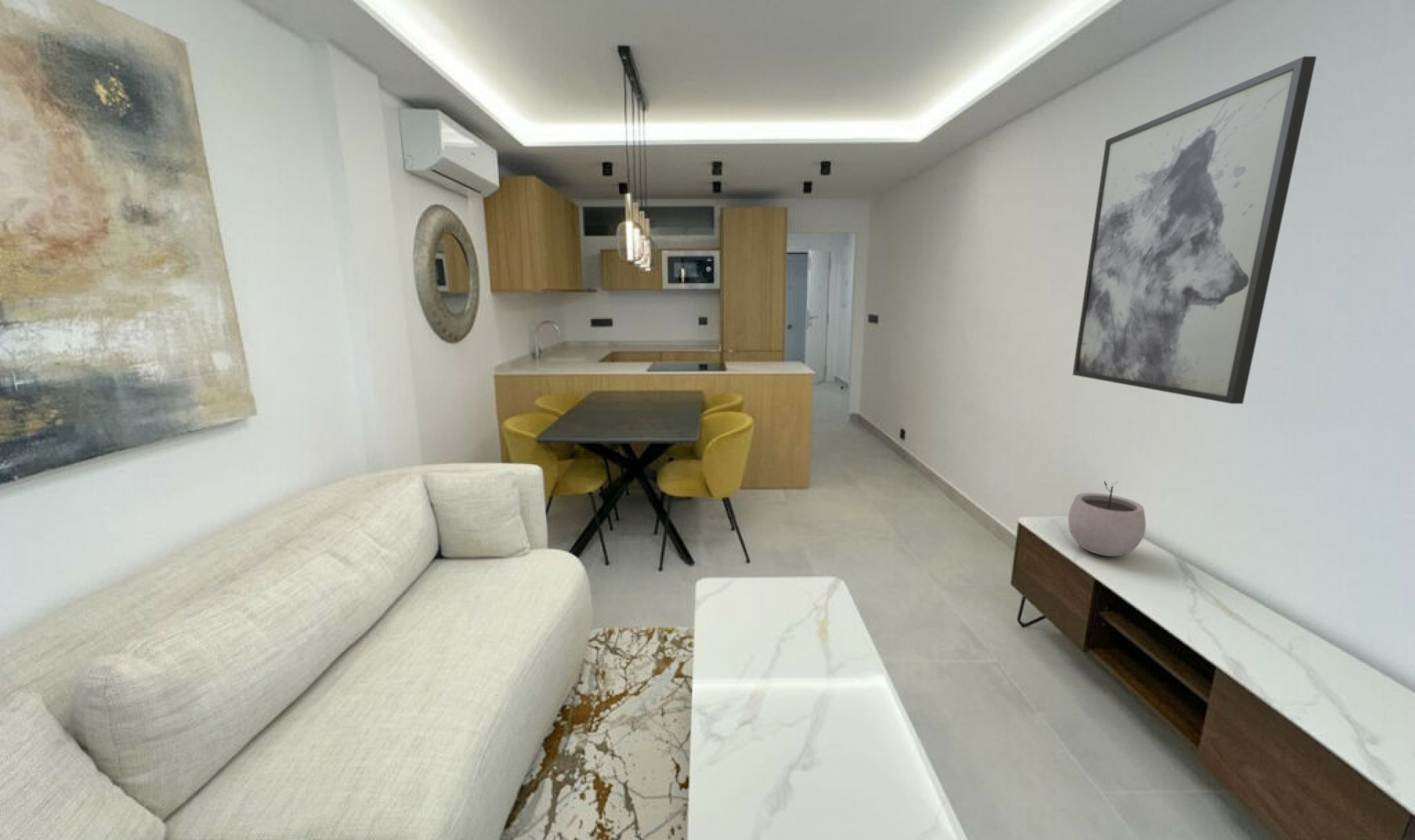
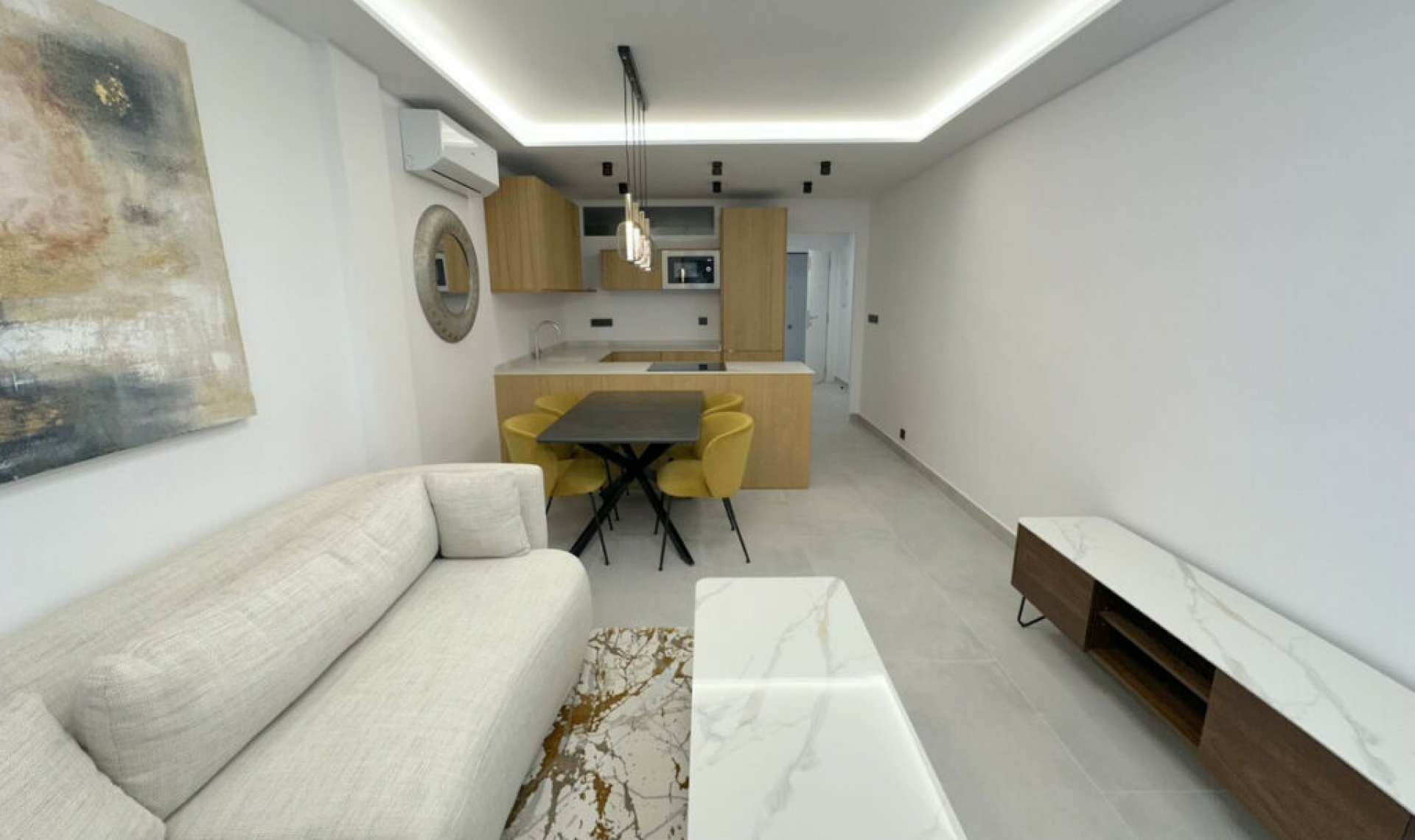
- plant pot [1067,480,1147,557]
- wall art [1072,55,1317,405]
